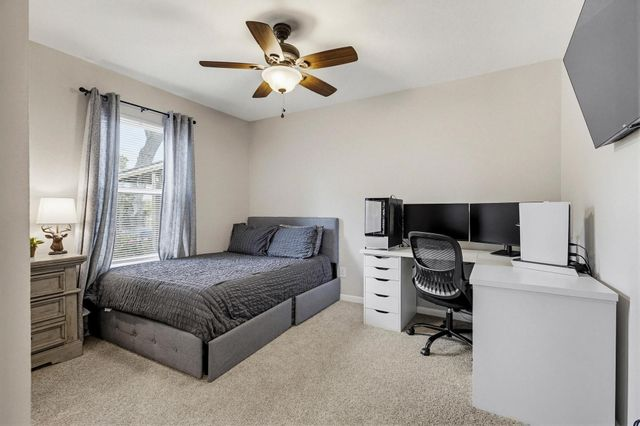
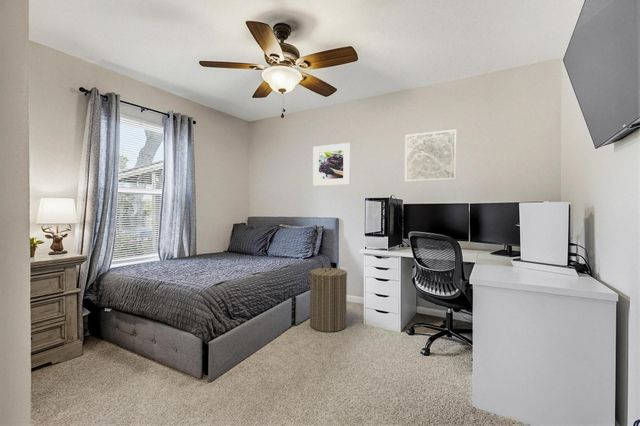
+ laundry hamper [309,262,348,333]
+ wall art [404,128,458,183]
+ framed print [312,142,351,187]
